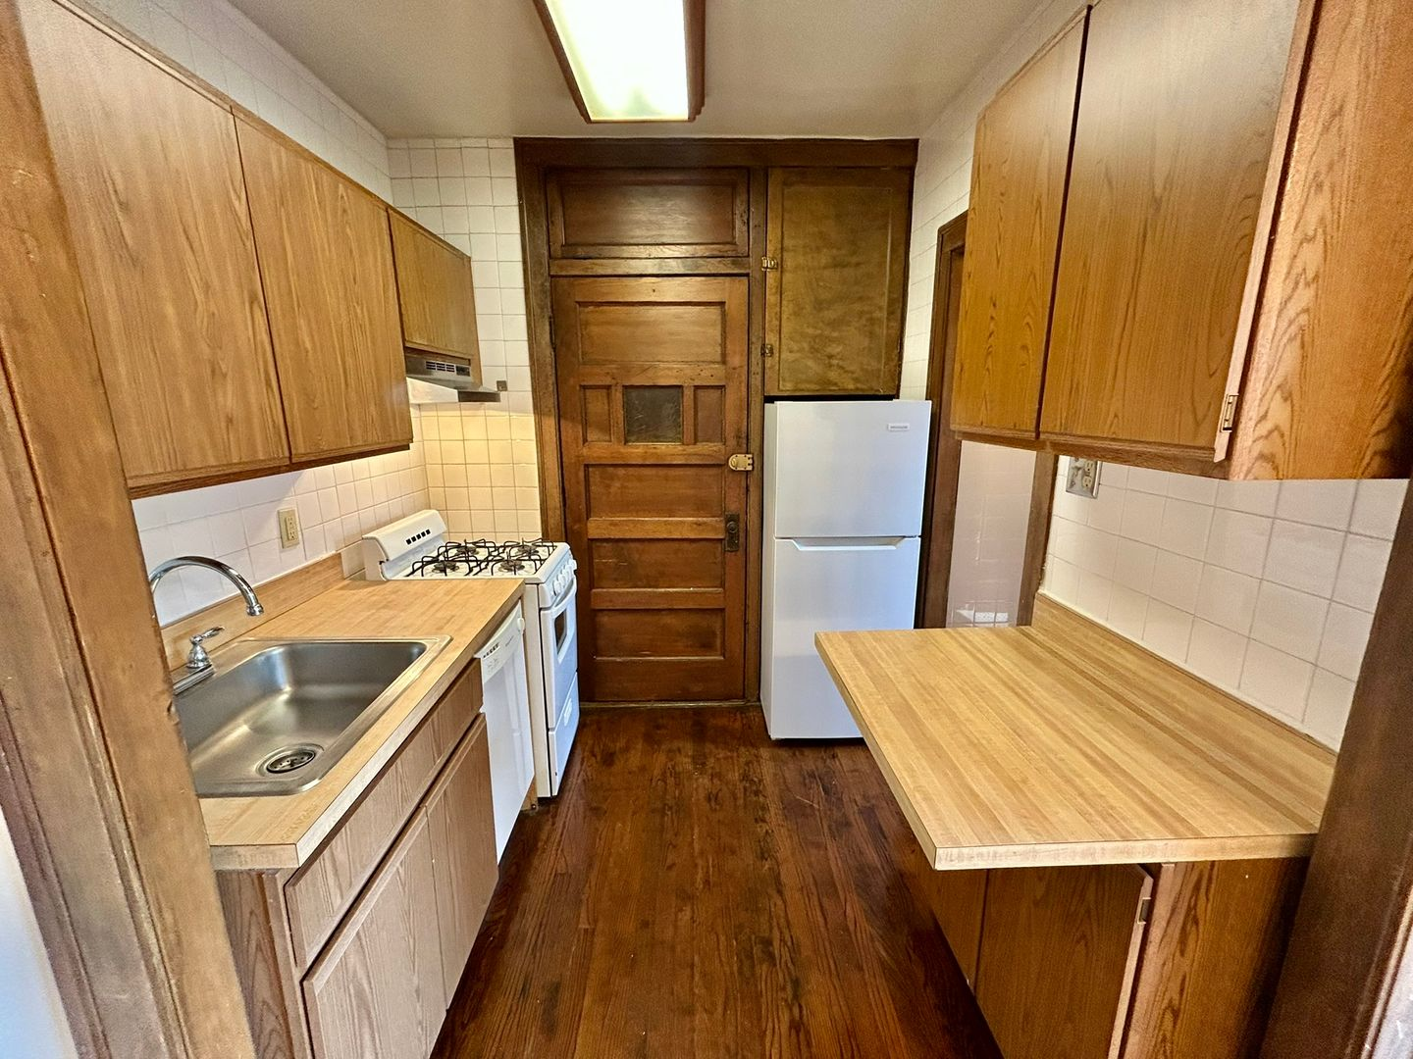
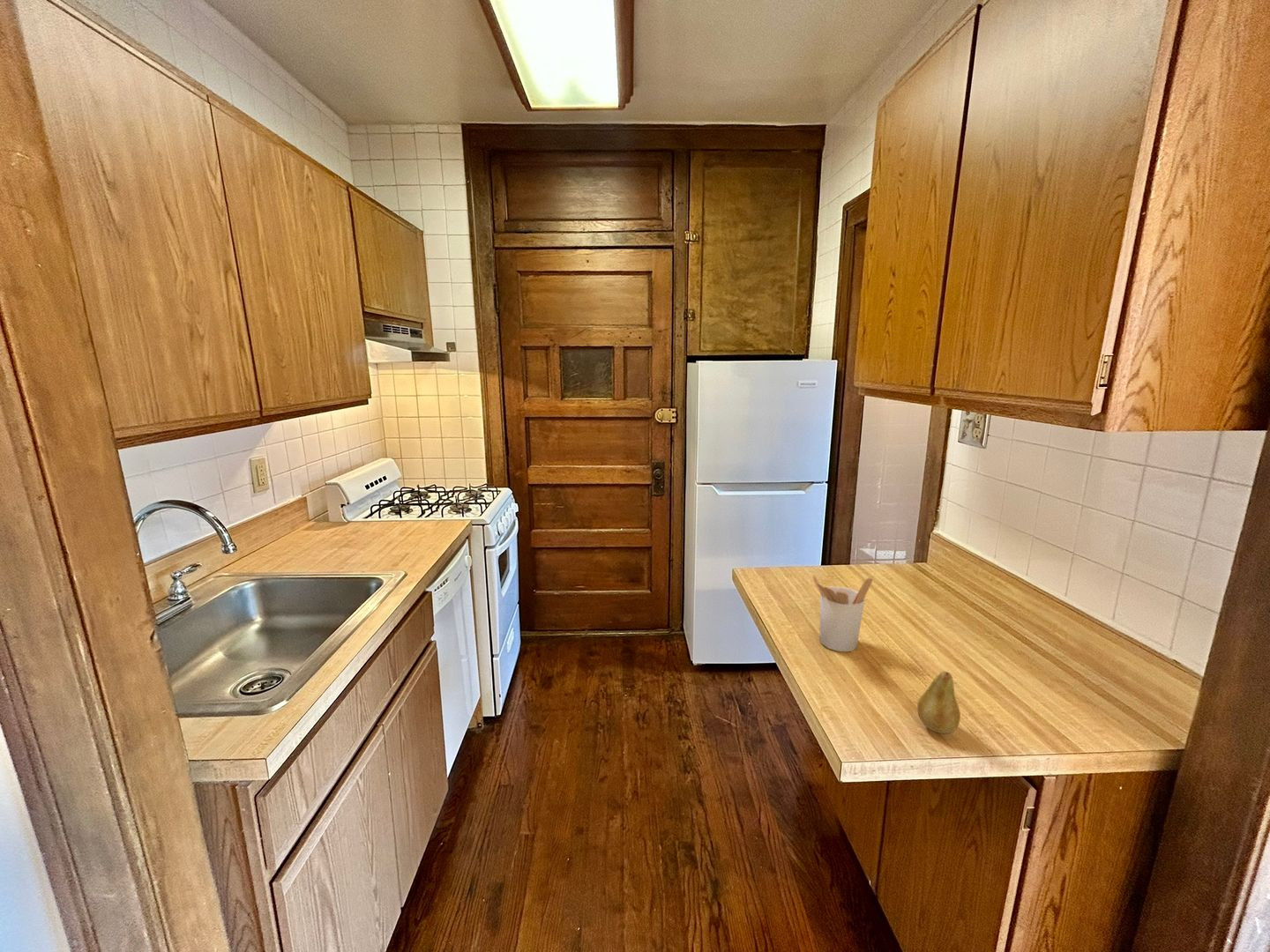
+ utensil holder [811,575,873,652]
+ fruit [916,671,961,734]
